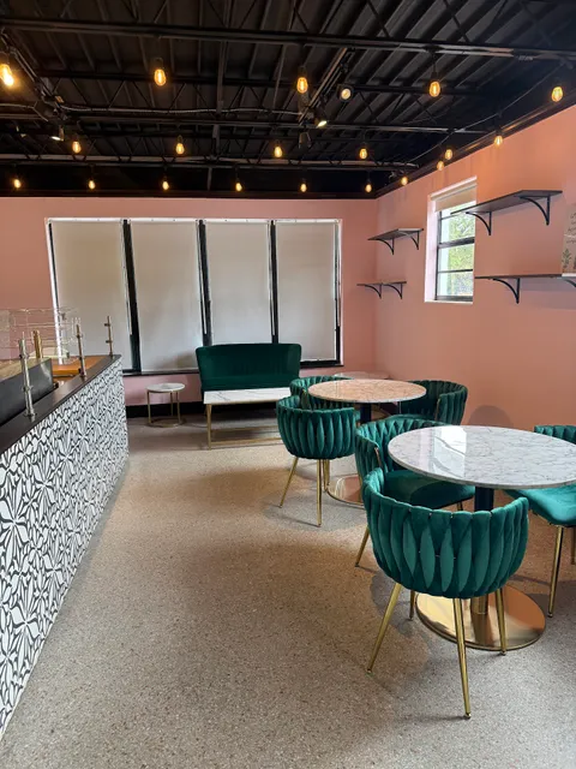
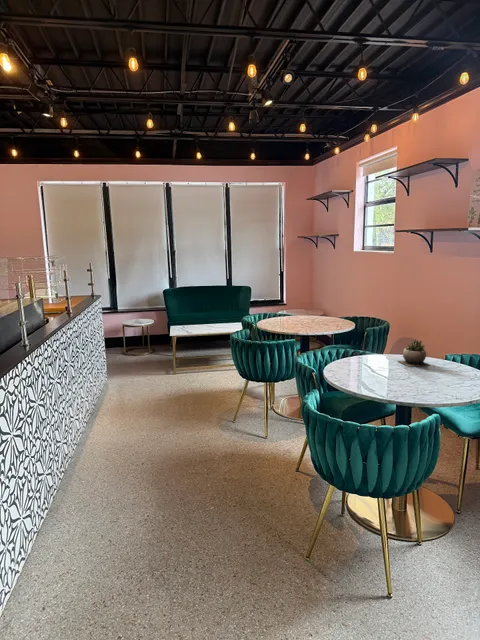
+ succulent plant [397,338,430,367]
